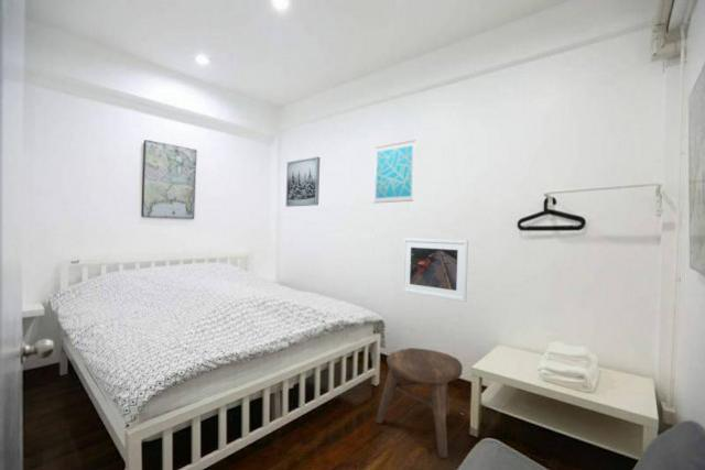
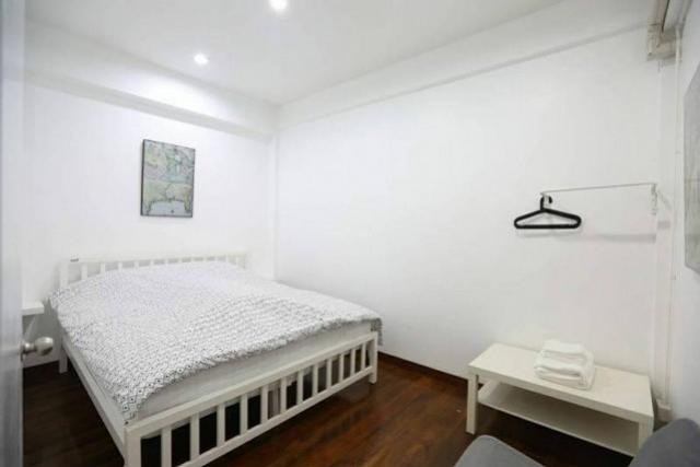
- wall art [285,155,321,208]
- stool [375,347,464,459]
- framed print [401,237,469,303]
- wall art [372,139,416,204]
